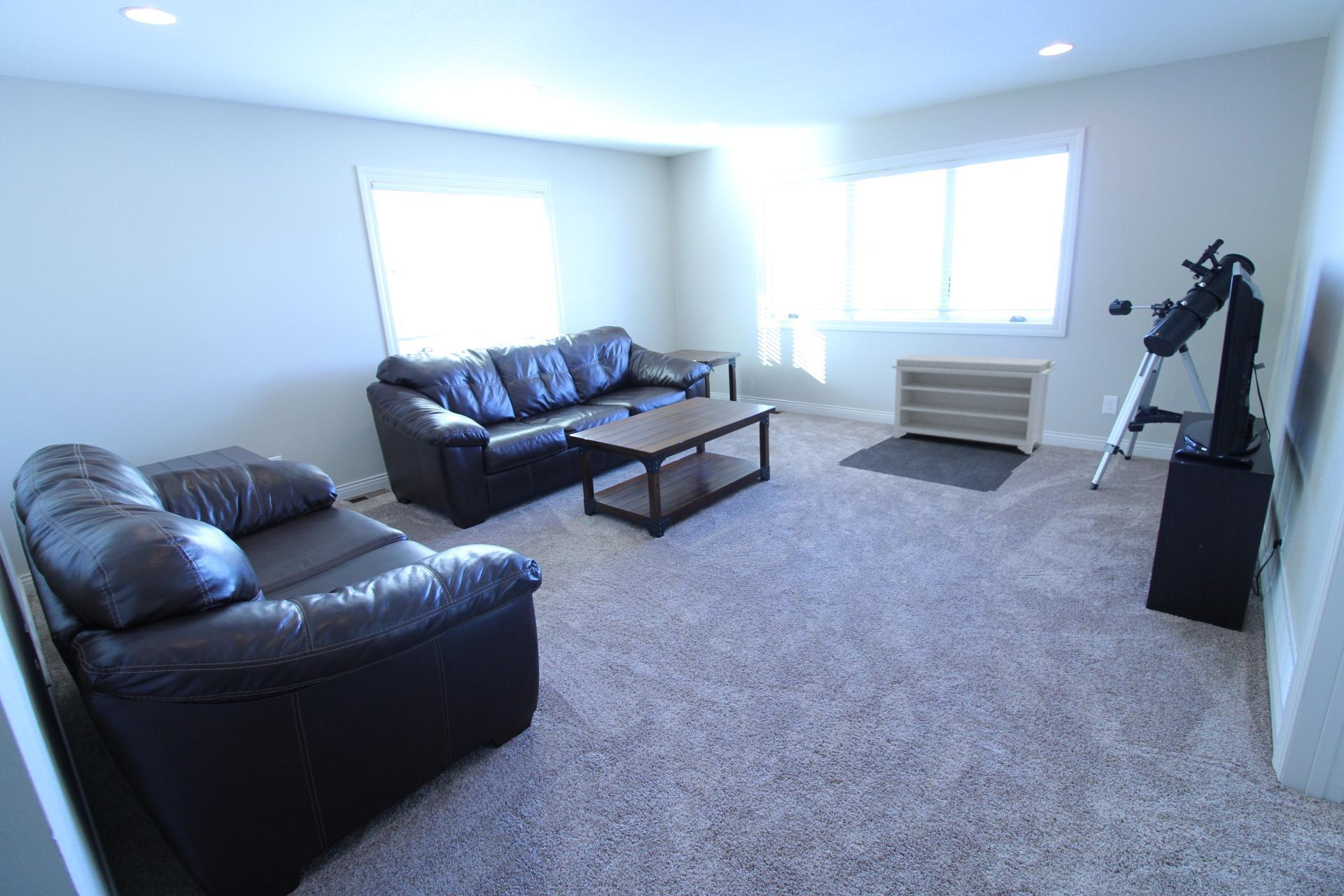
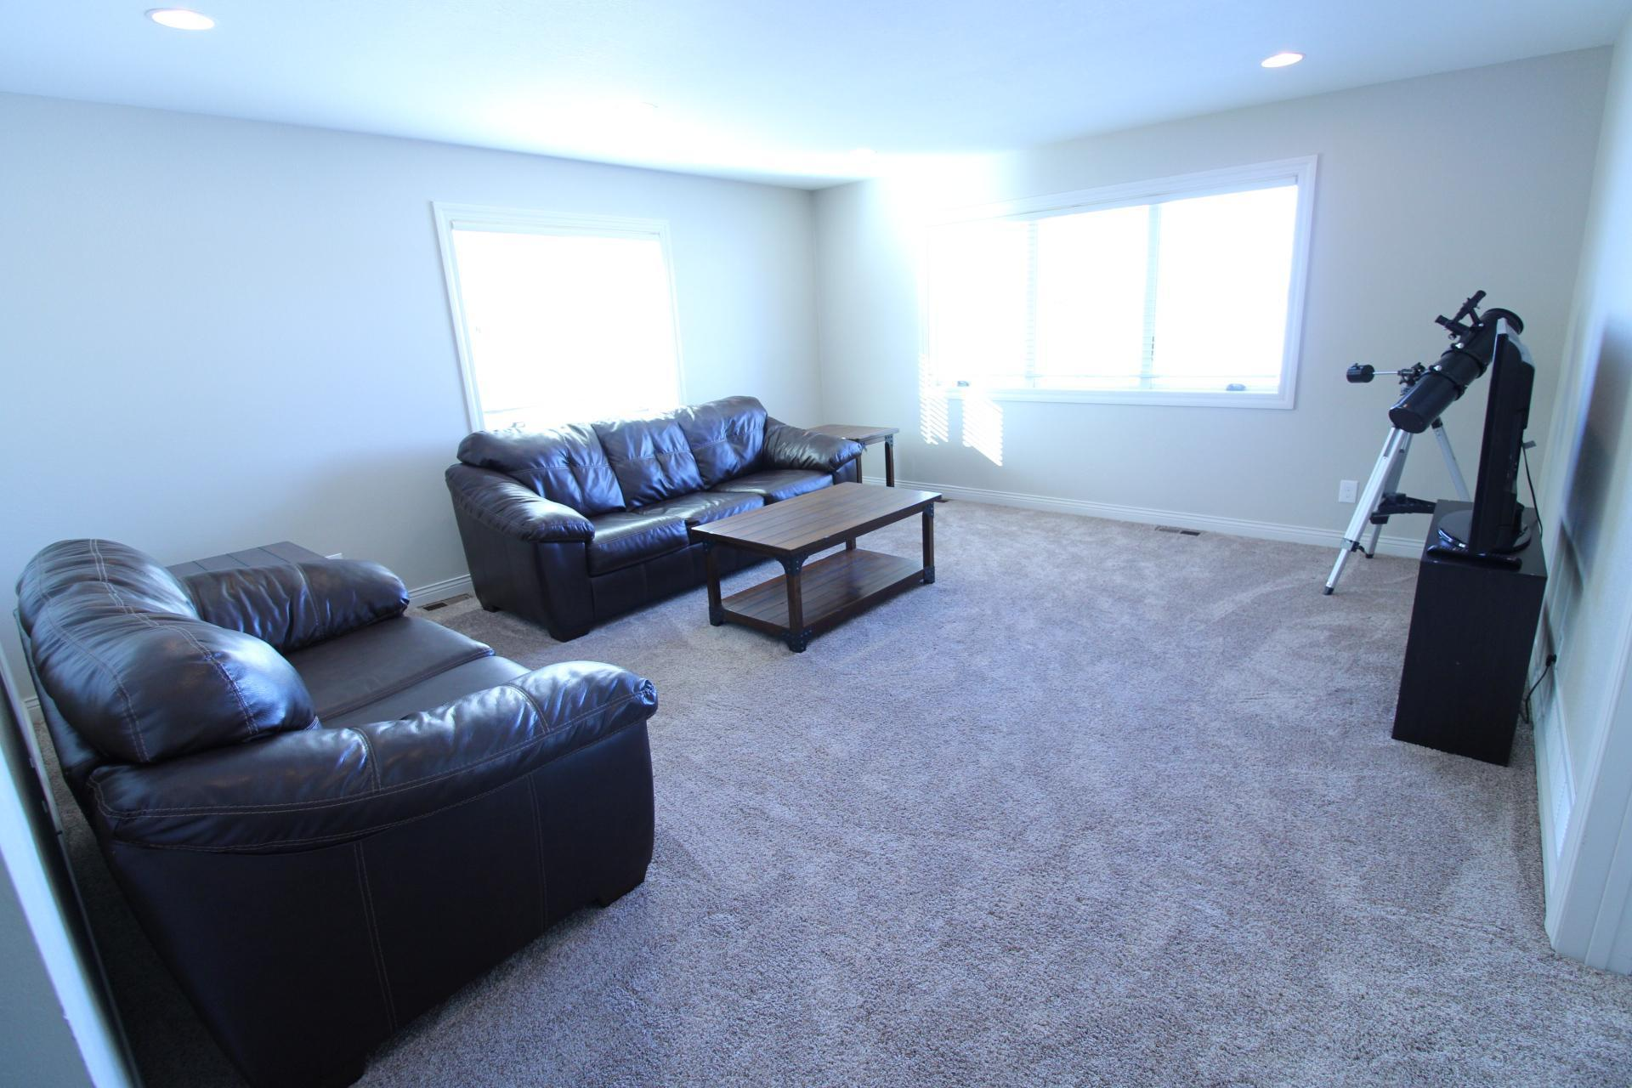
- bench [891,353,1057,455]
